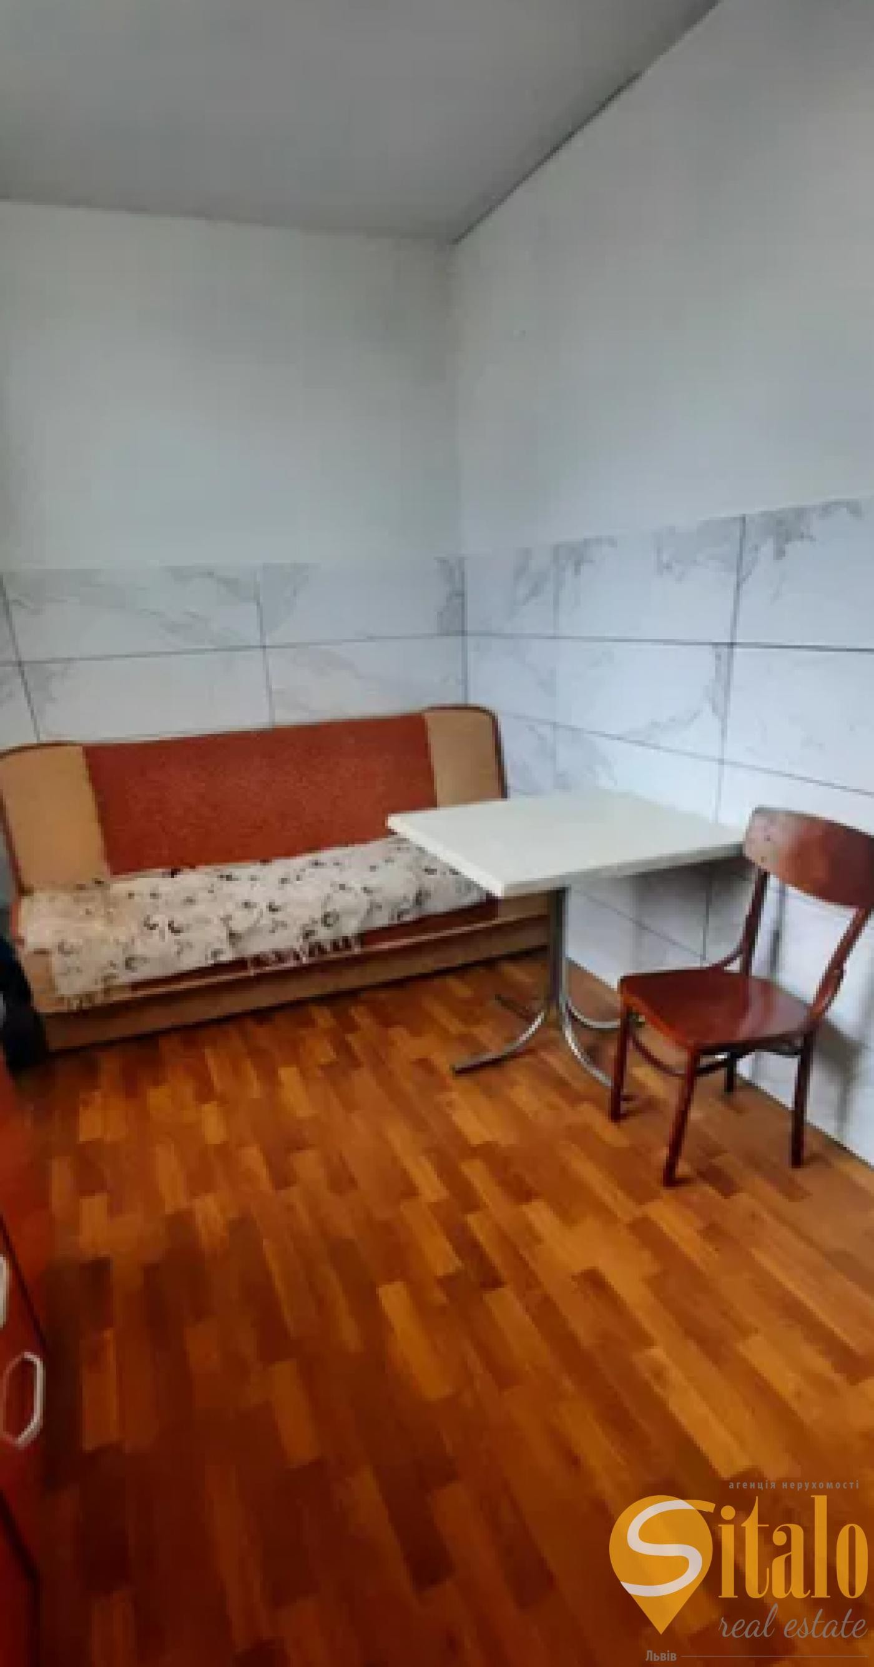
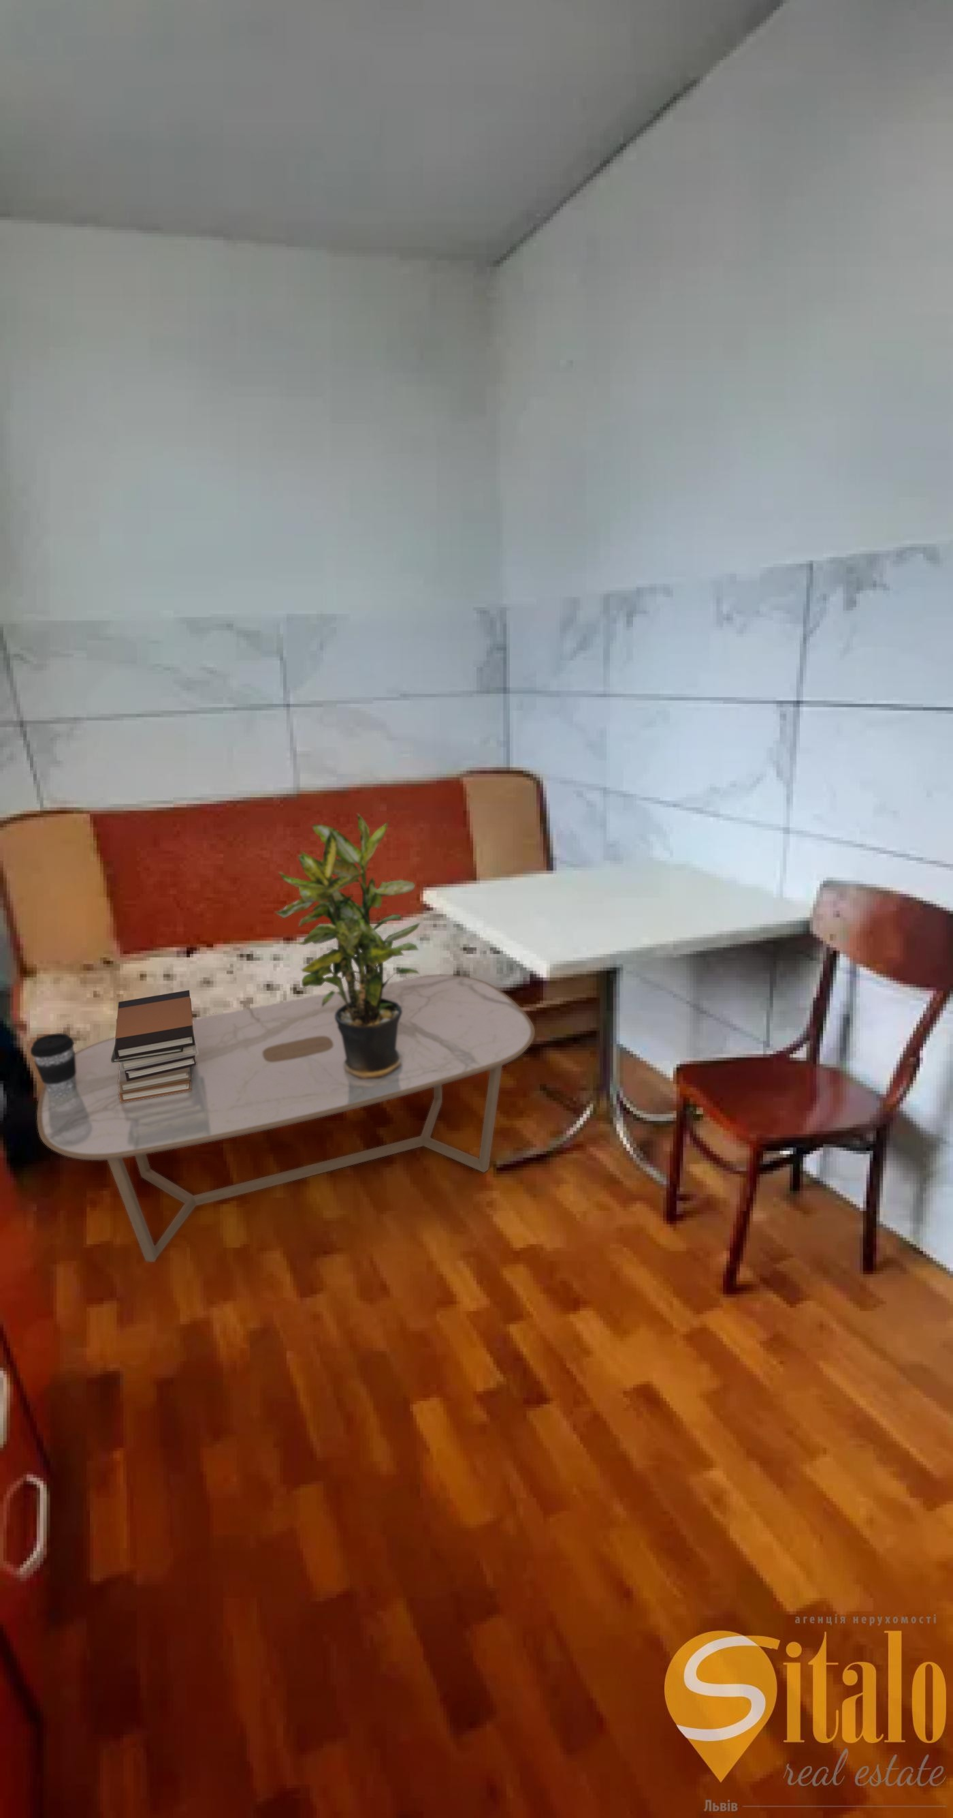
+ coffee table [36,974,536,1262]
+ potted plant [274,813,422,1080]
+ coffee cup [30,1033,76,1097]
+ book stack [111,990,198,1103]
